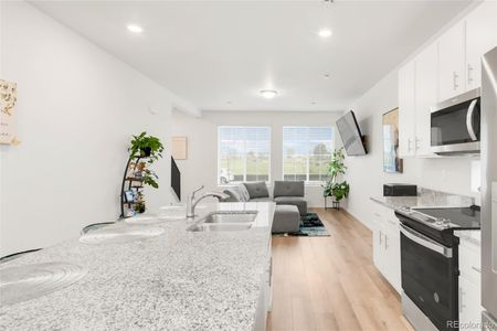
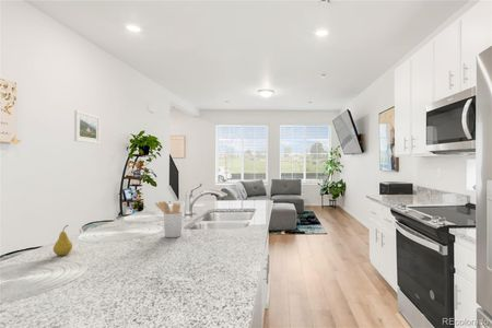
+ fruit [52,224,73,257]
+ utensil holder [154,200,184,238]
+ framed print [73,109,101,145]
